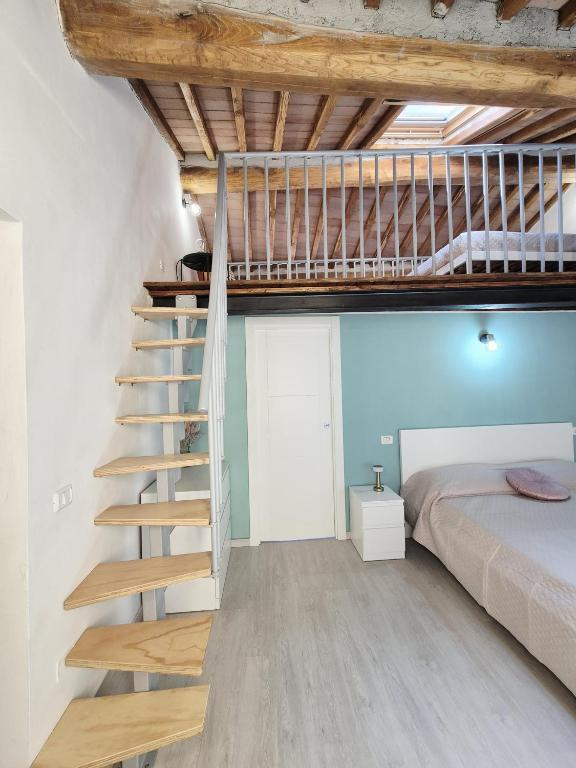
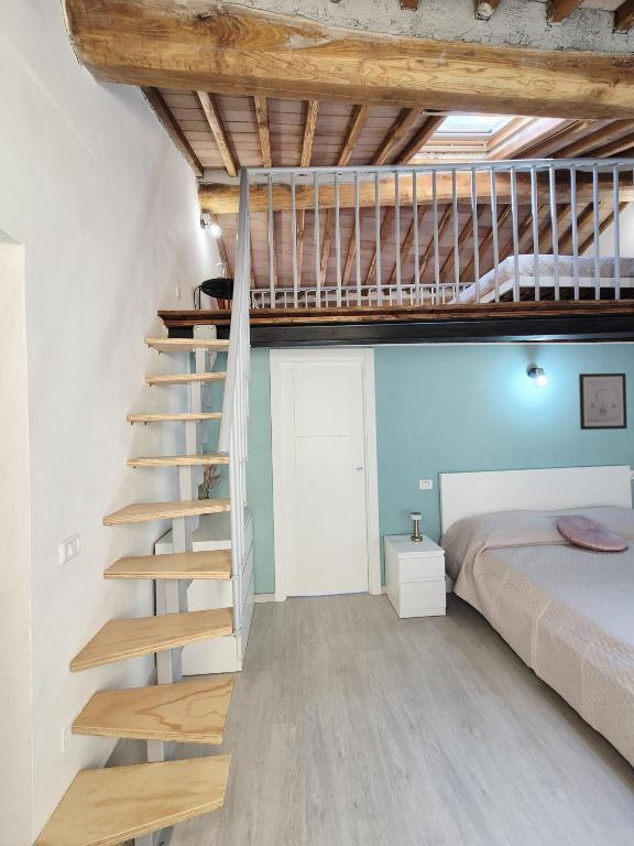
+ wall art [578,372,628,431]
